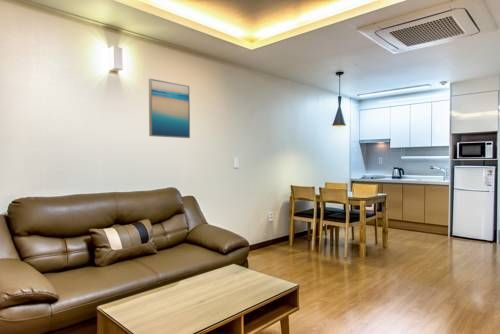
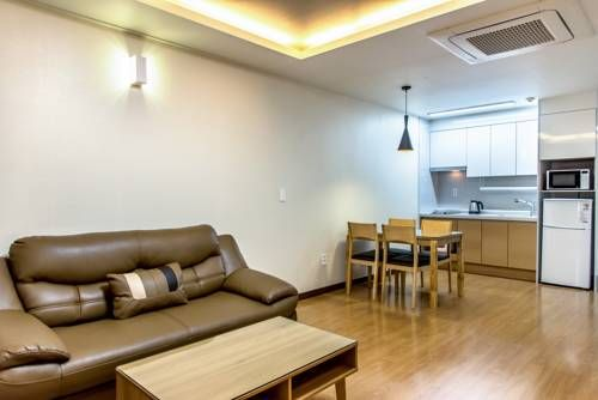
- wall art [148,78,191,139]
